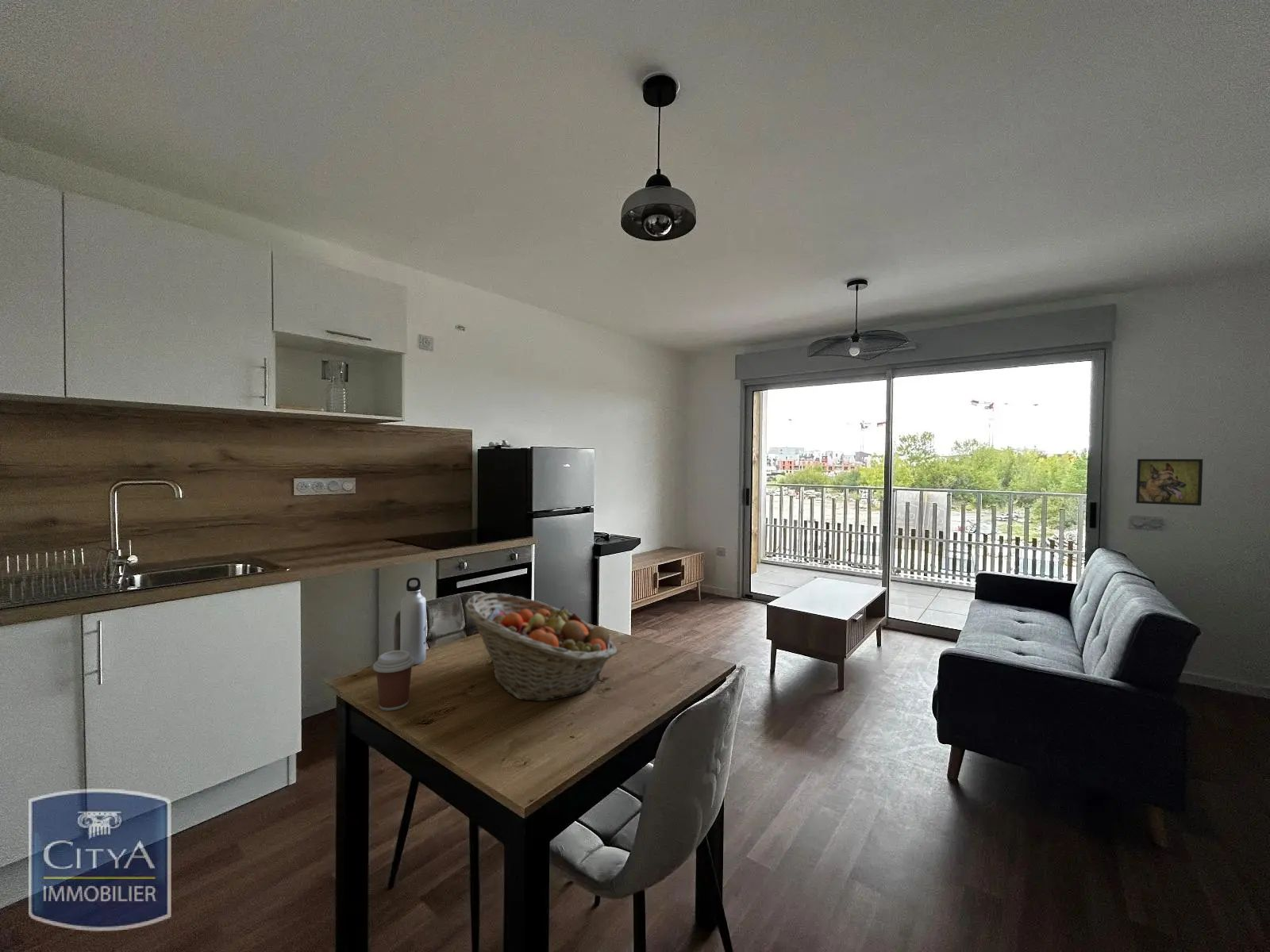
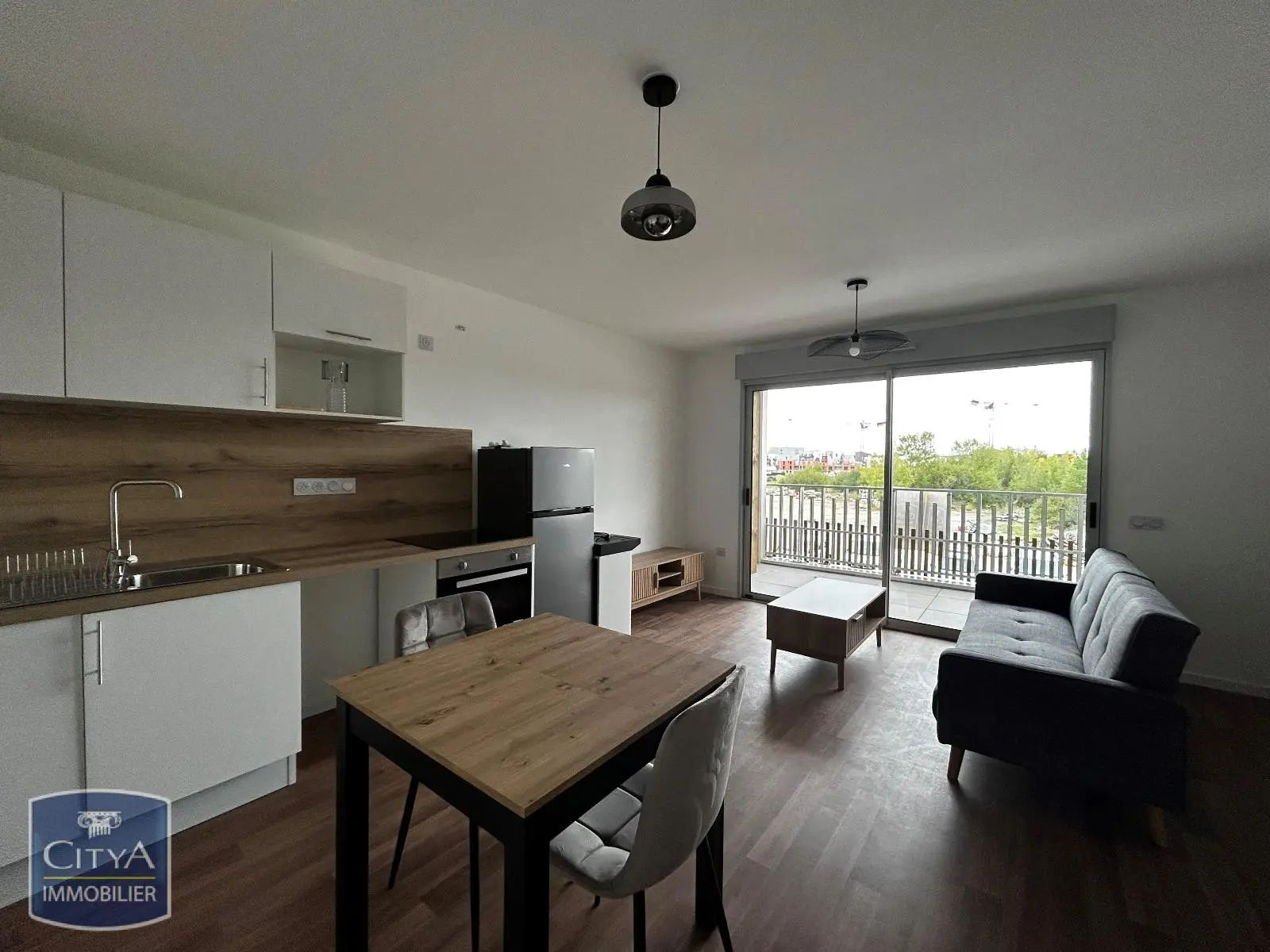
- coffee cup [372,650,415,712]
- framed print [1135,459,1203,506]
- water bottle [399,577,427,666]
- fruit basket [464,593,618,702]
